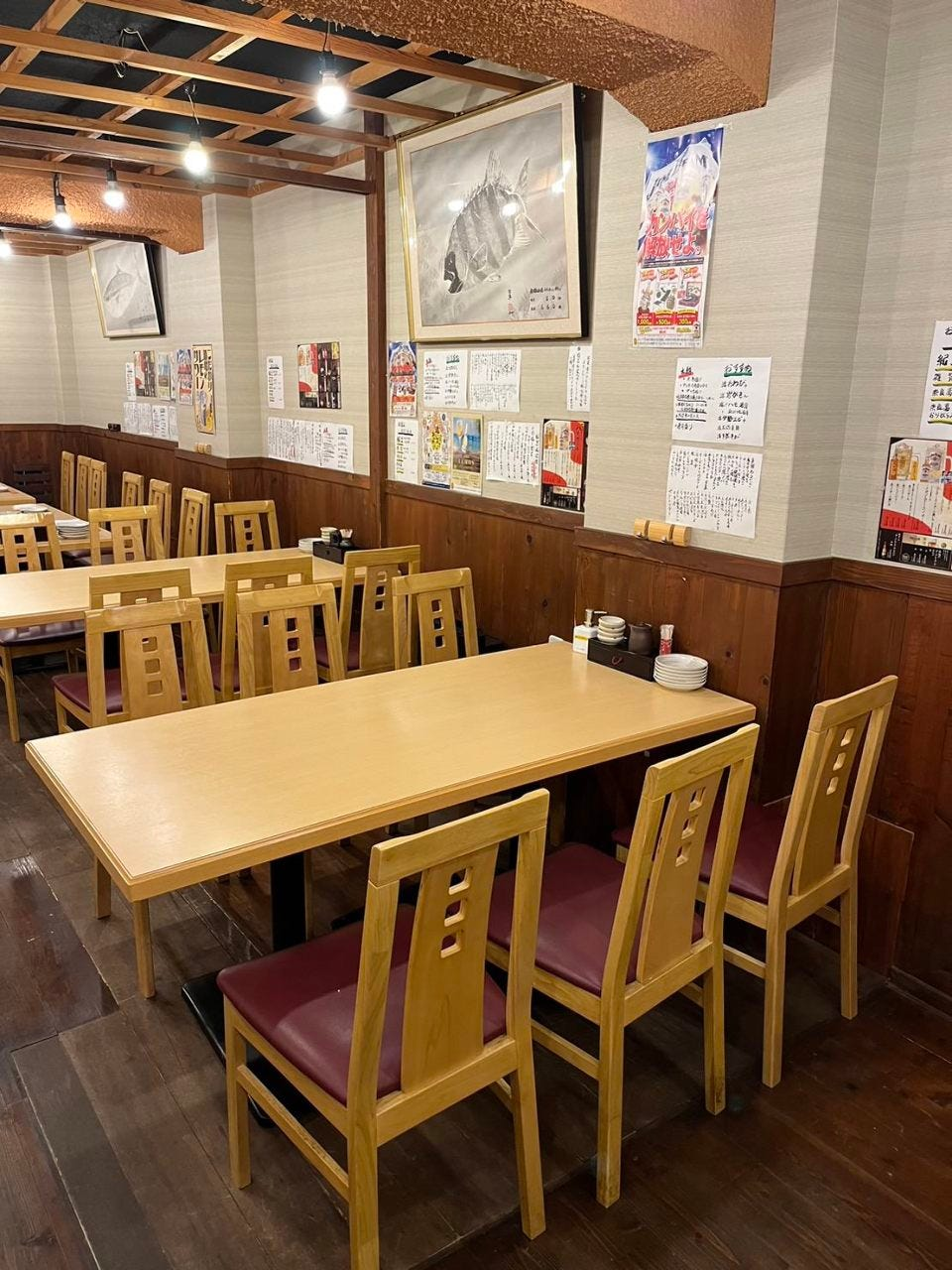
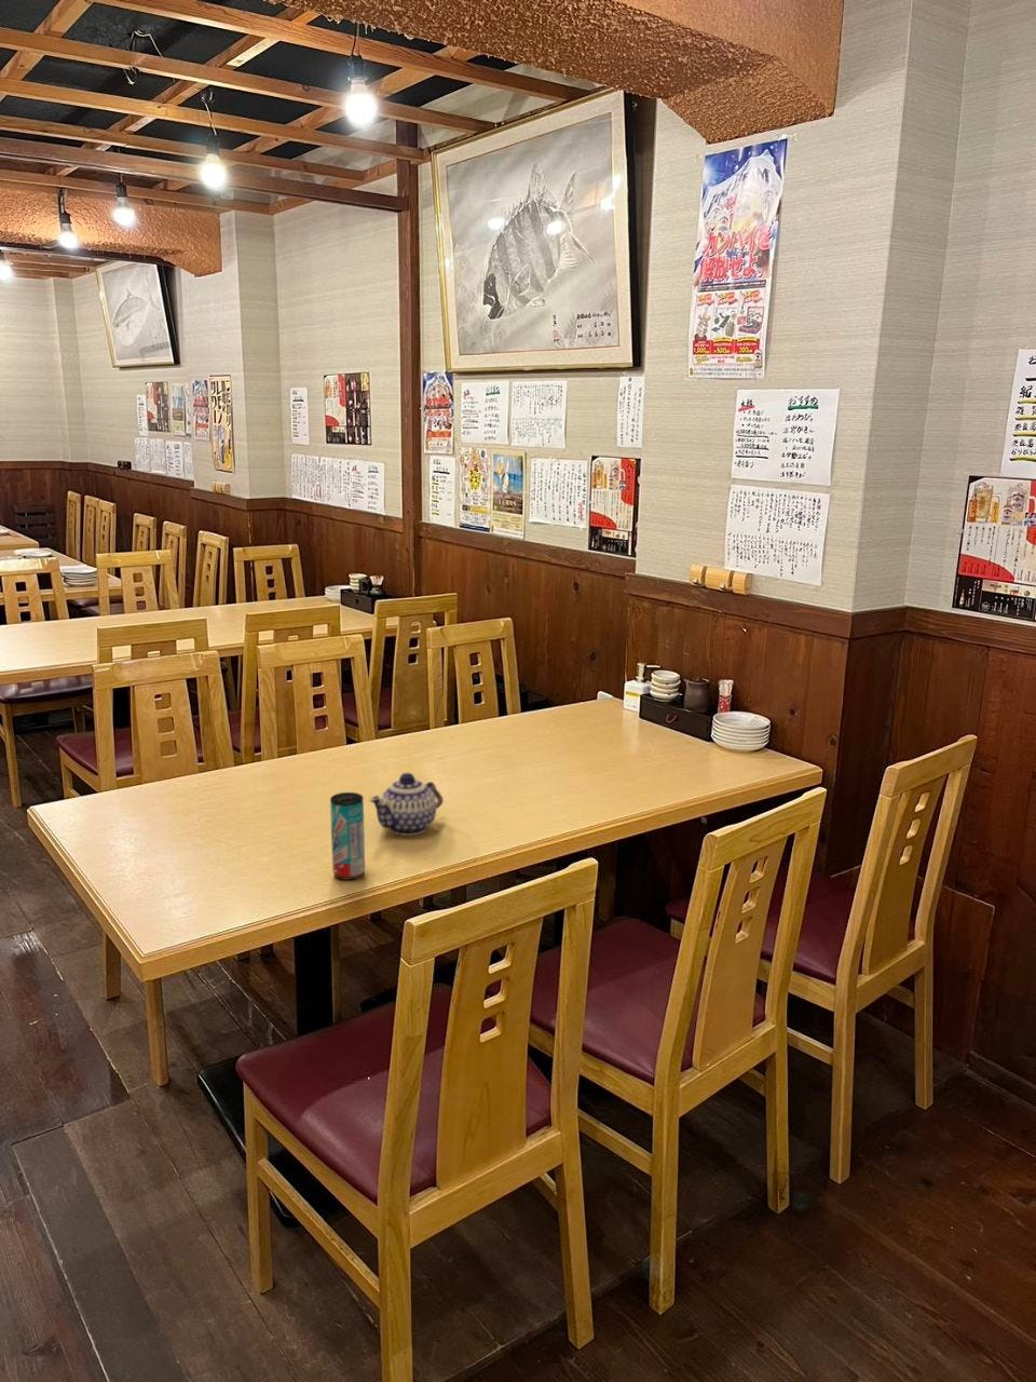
+ beverage can [329,791,366,881]
+ teapot [368,772,445,837]
